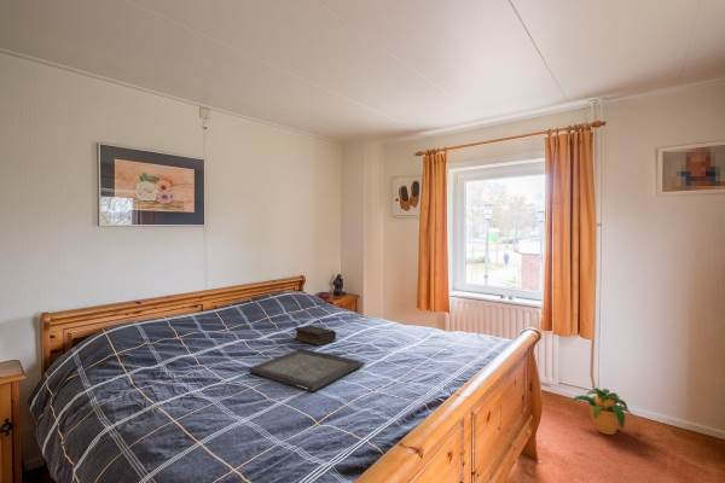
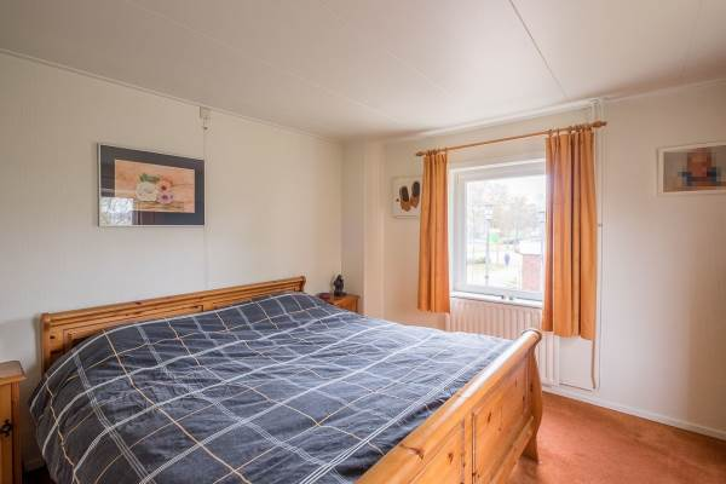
- serving tray [246,348,366,392]
- potted plant [570,386,634,436]
- book [294,325,337,345]
